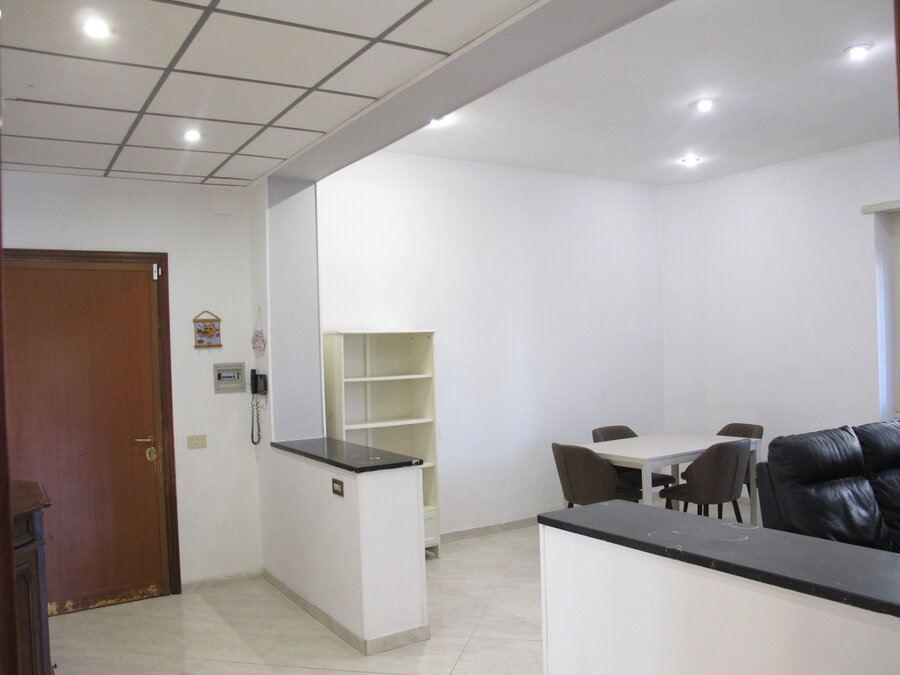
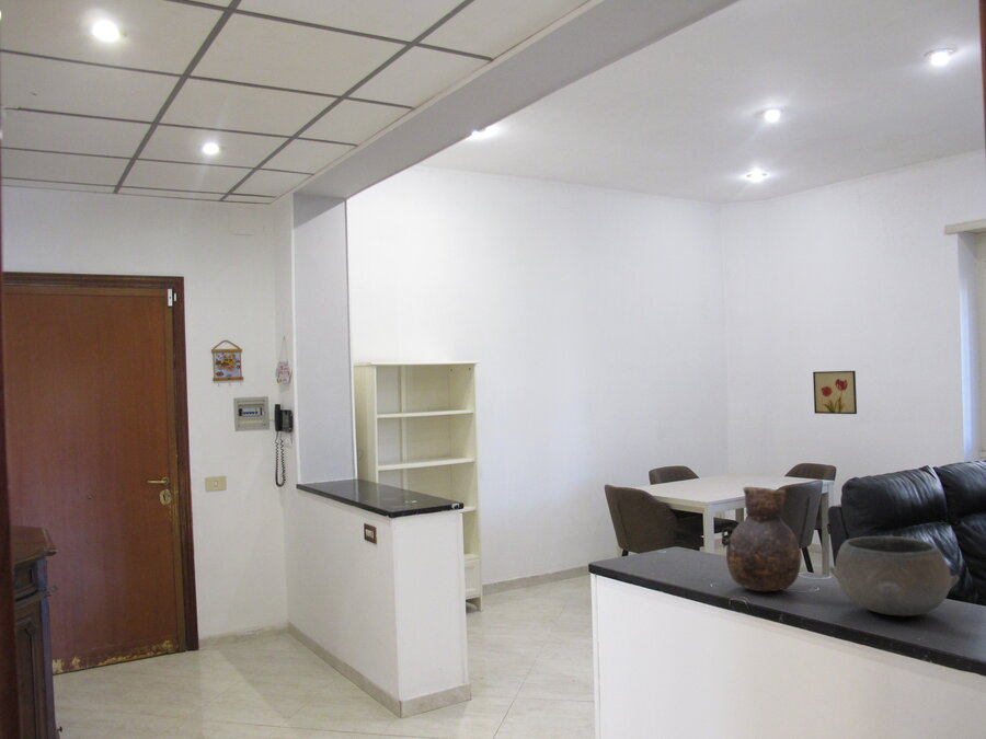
+ bowl [827,535,961,617]
+ vase [720,486,803,592]
+ wall art [812,370,858,415]
